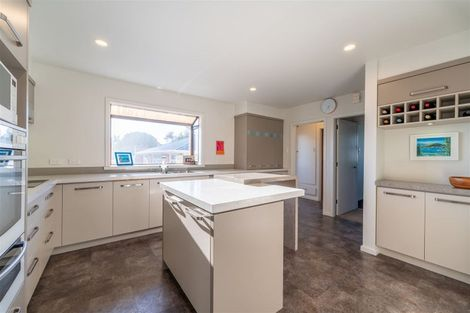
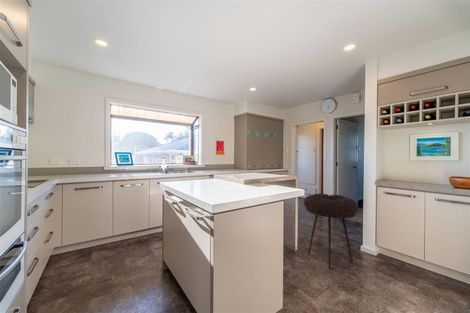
+ stool [303,193,360,269]
